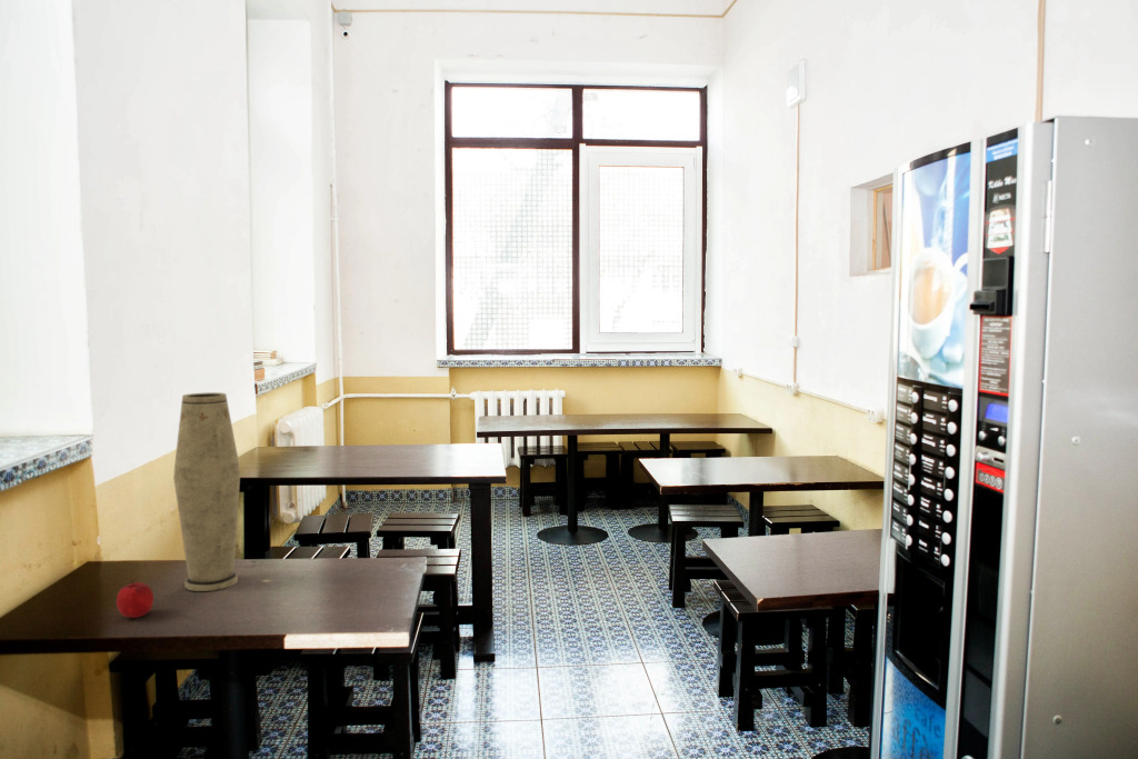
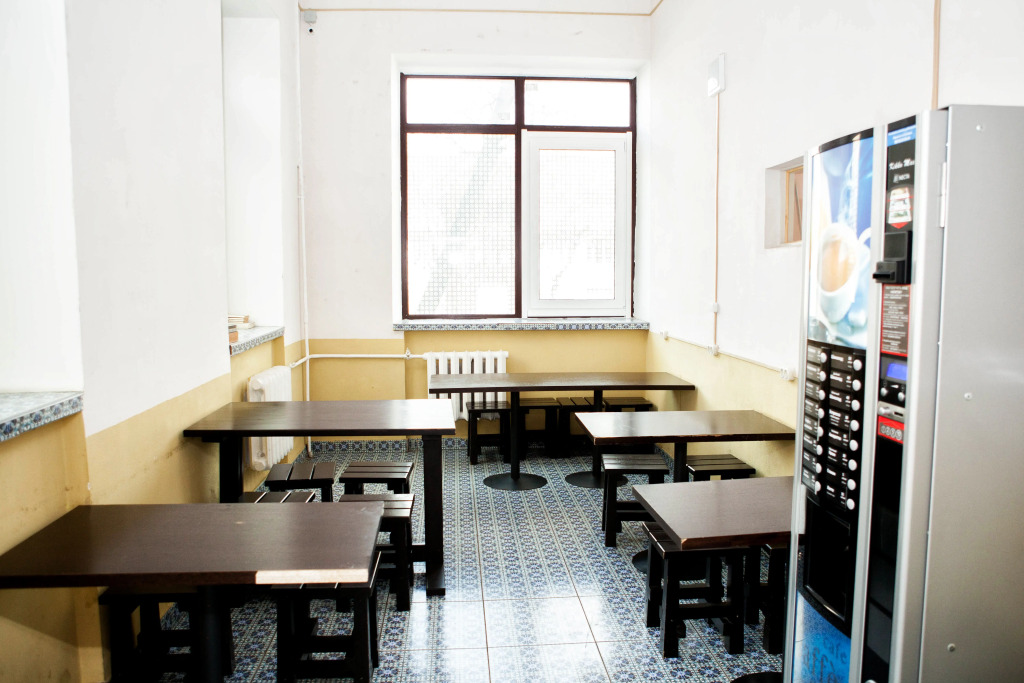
- apple [116,579,156,619]
- vase [172,391,241,592]
